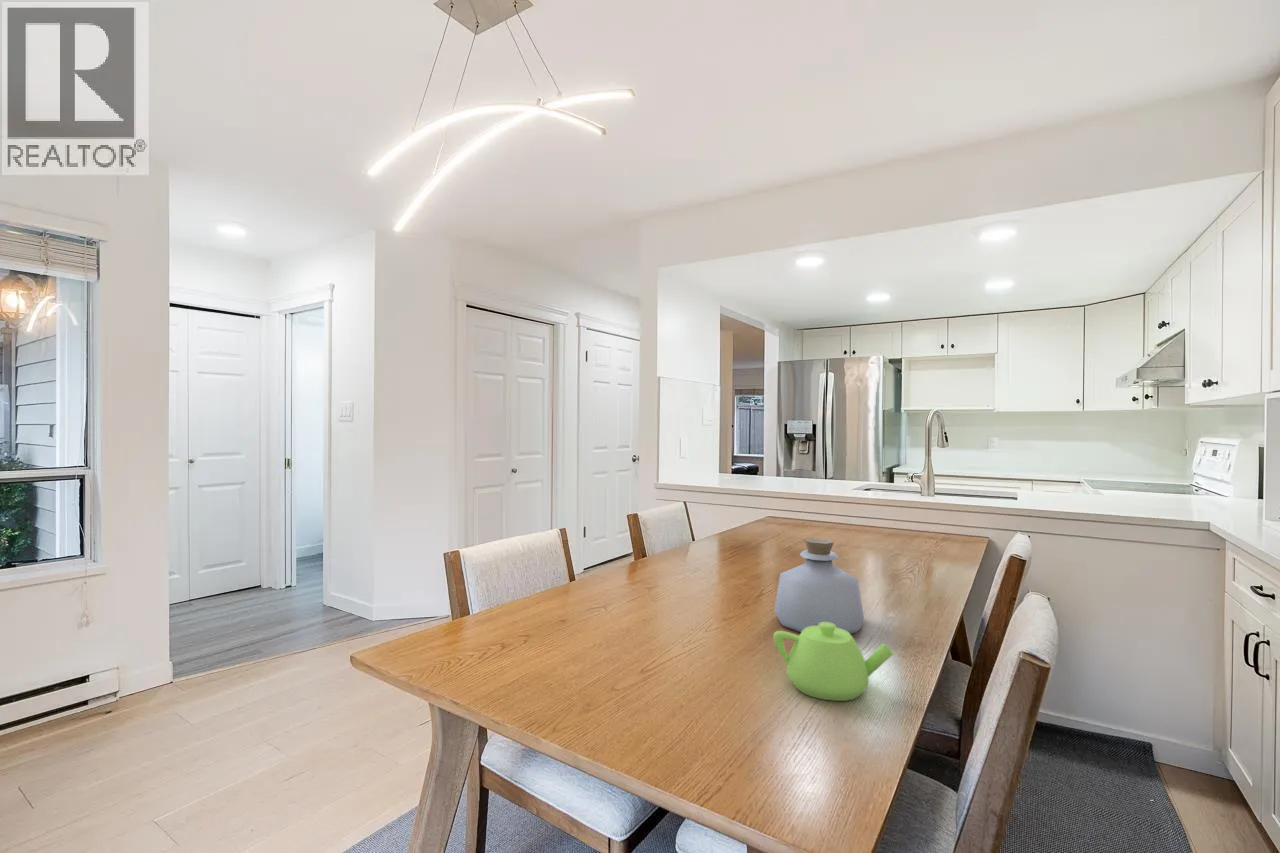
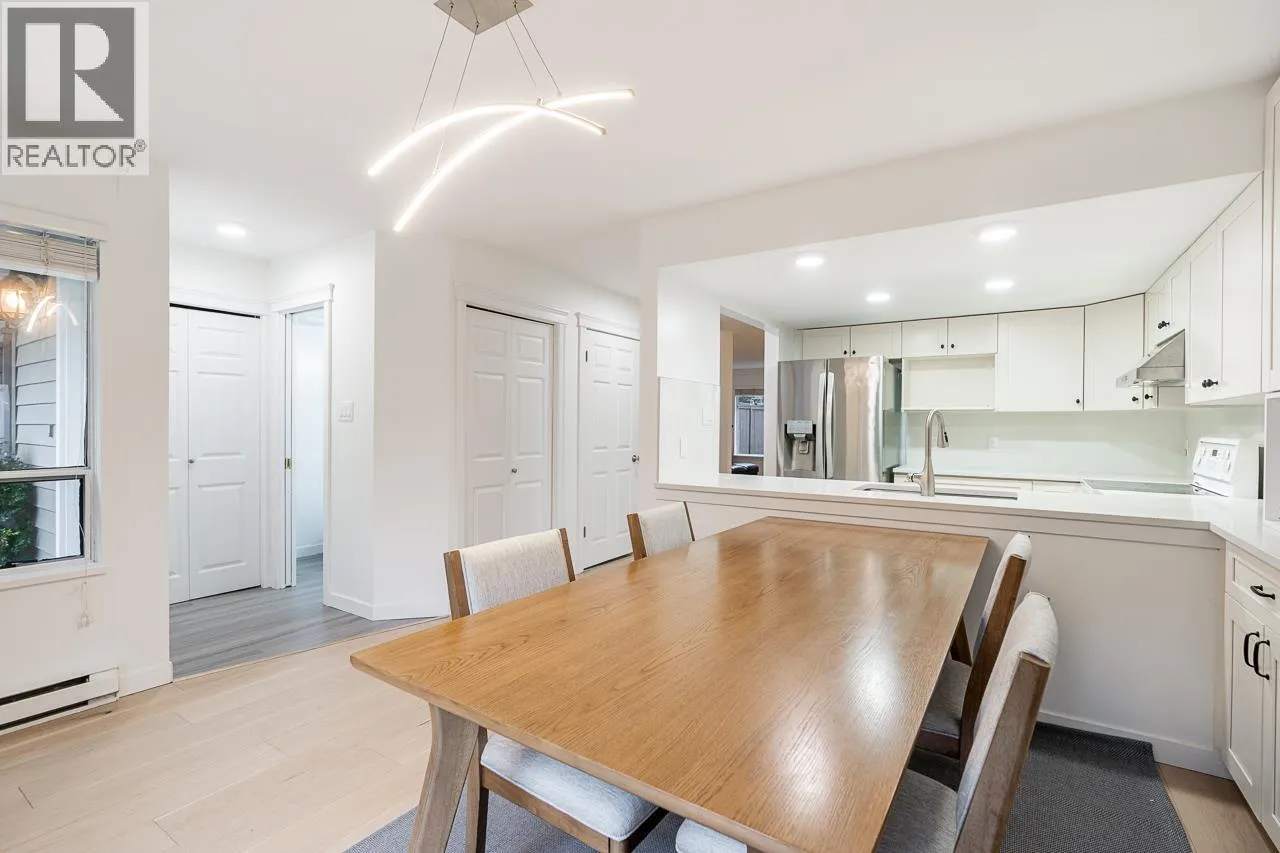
- teapot [772,622,895,702]
- bottle [773,537,865,635]
